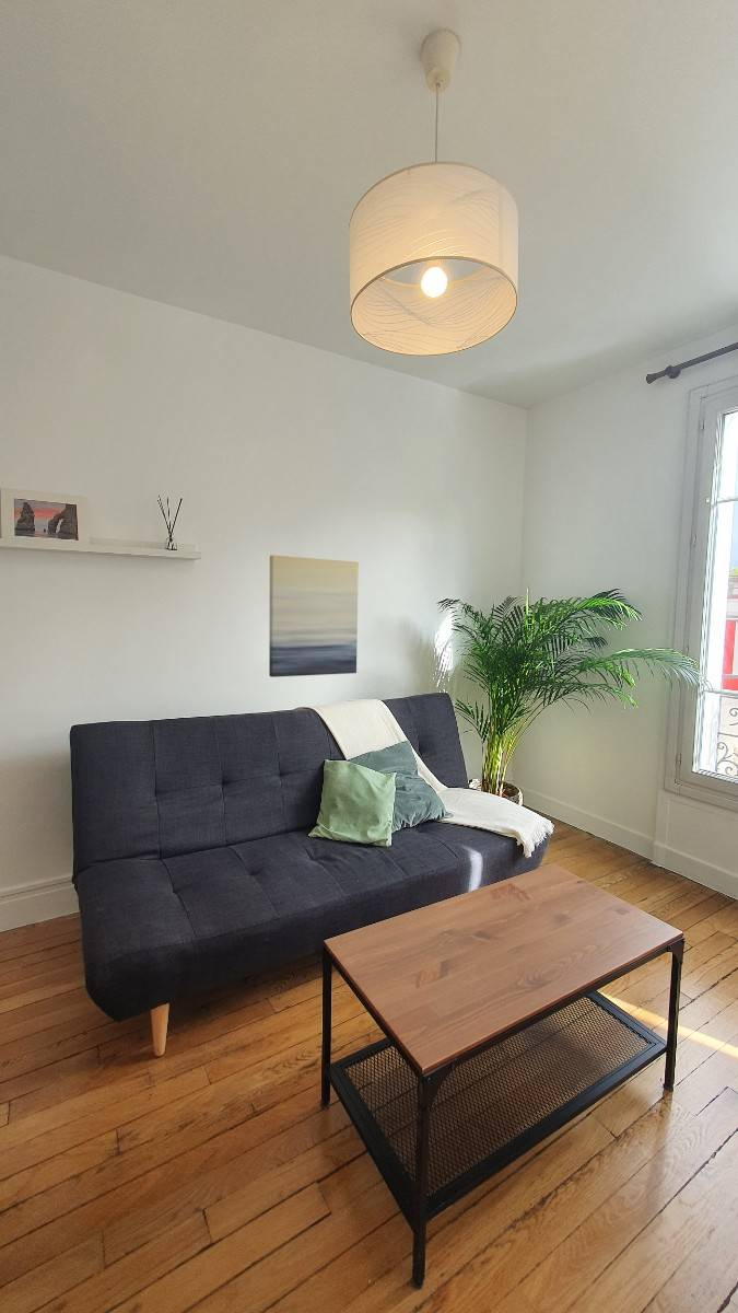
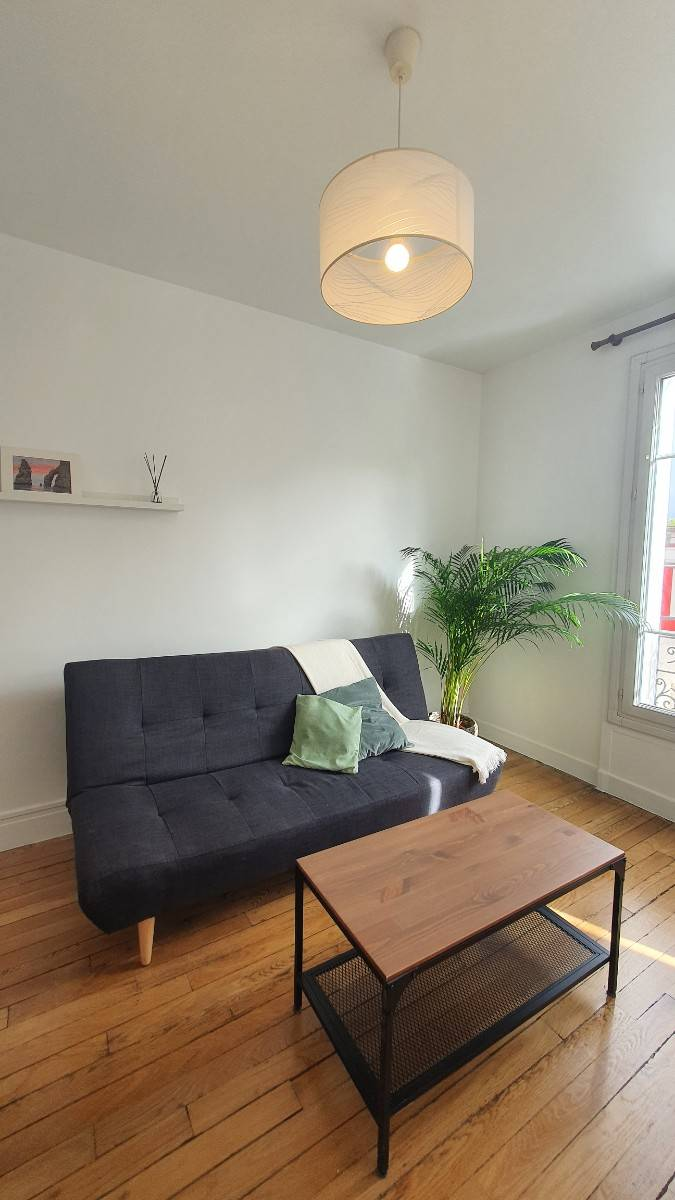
- wall art [268,554,360,678]
